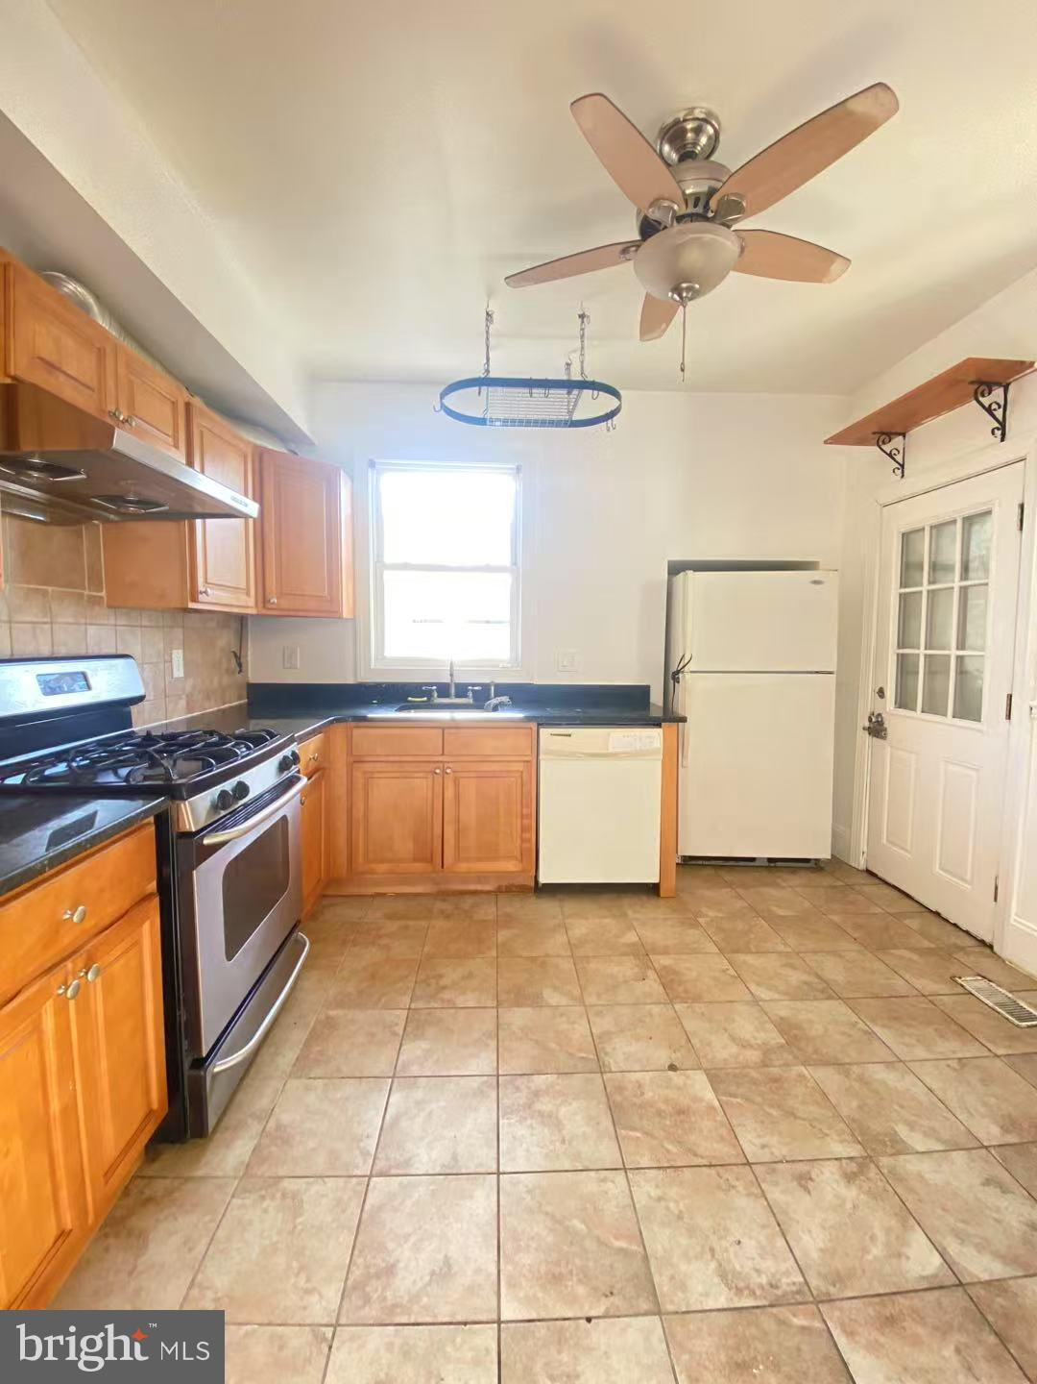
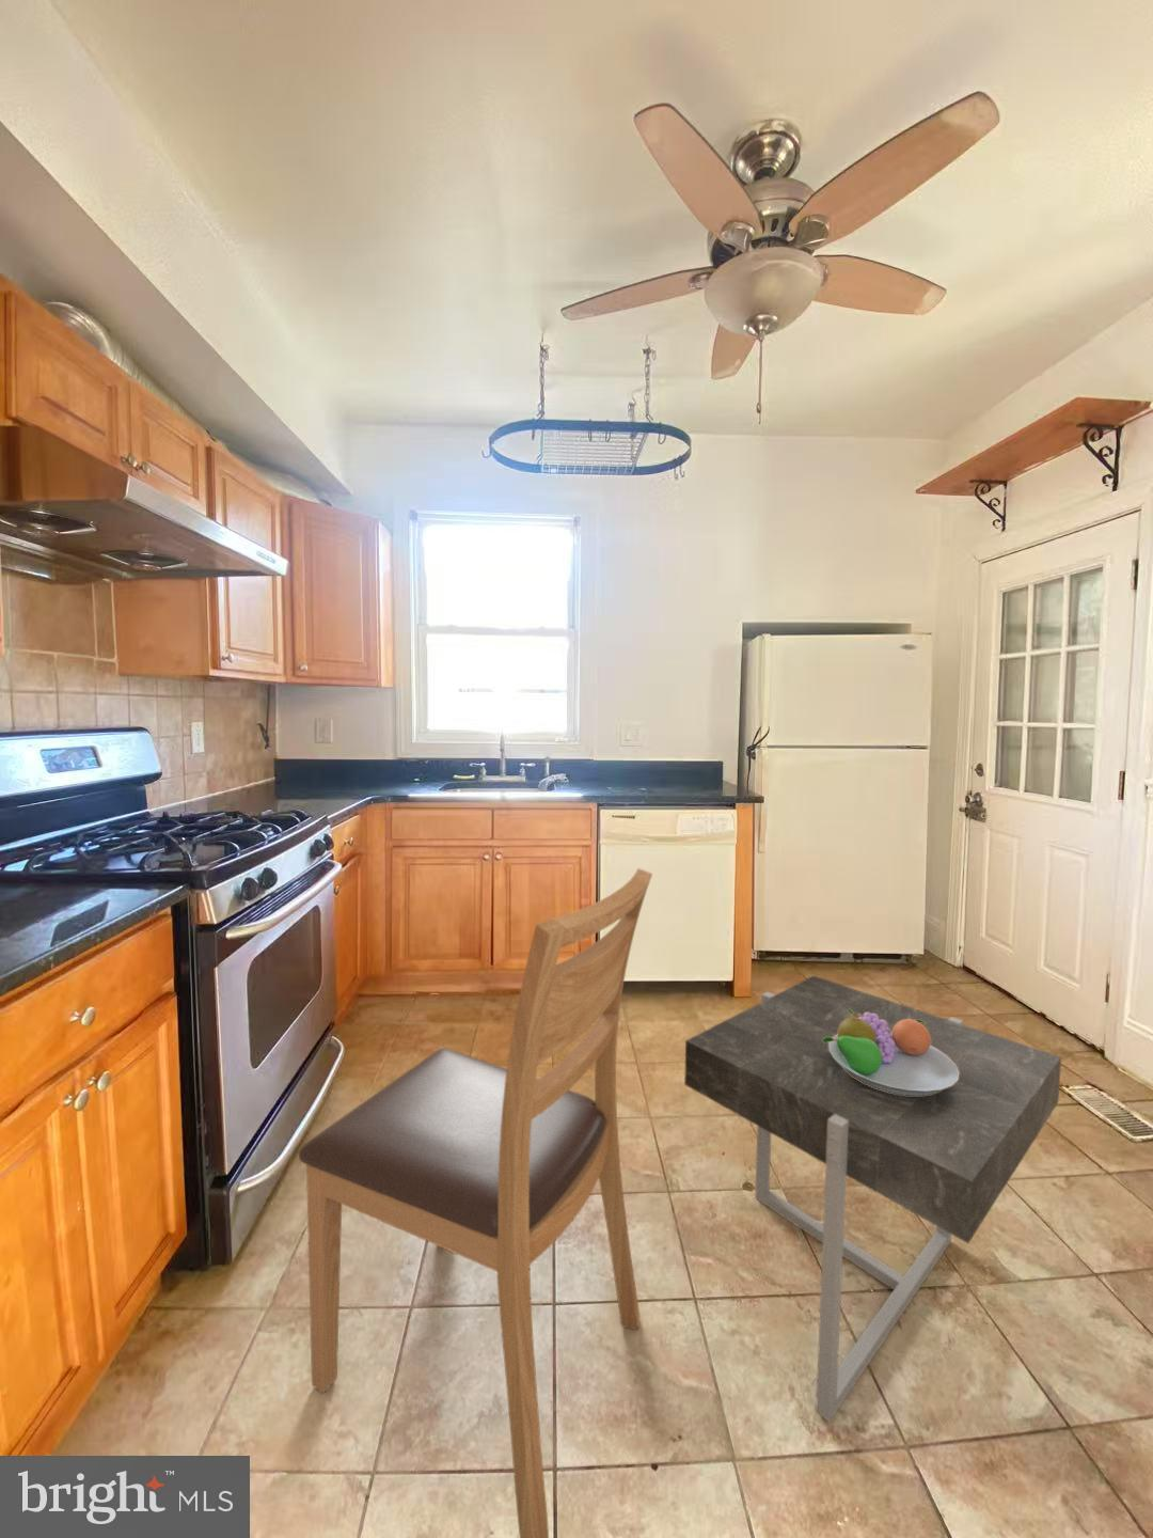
+ chair [298,867,653,1538]
+ fruit bowl [824,1009,959,1096]
+ side table [683,975,1062,1424]
